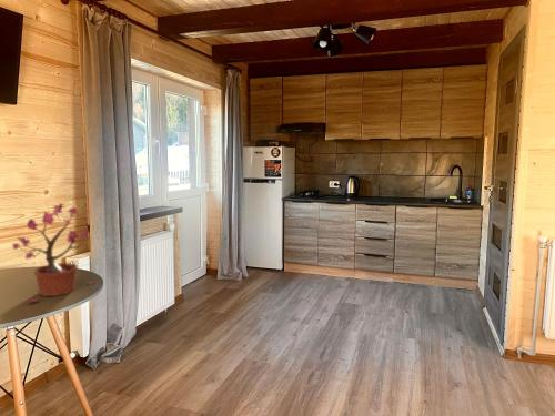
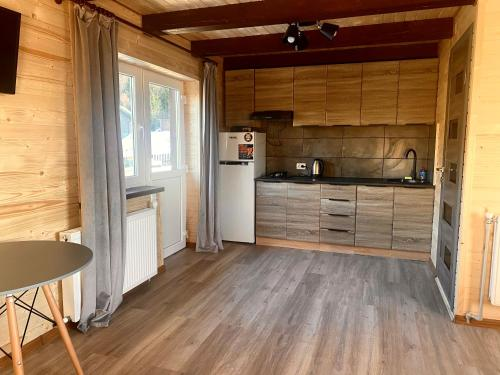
- potted plant [12,202,95,304]
